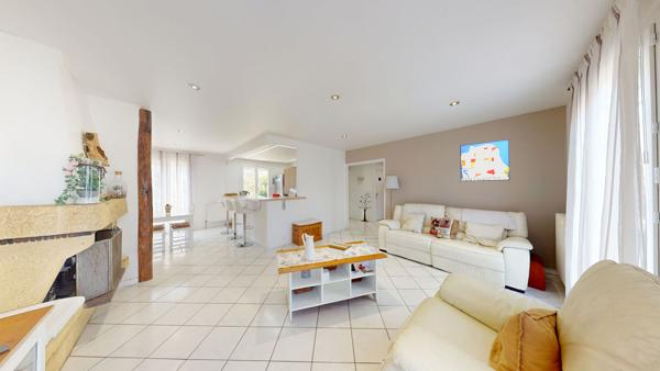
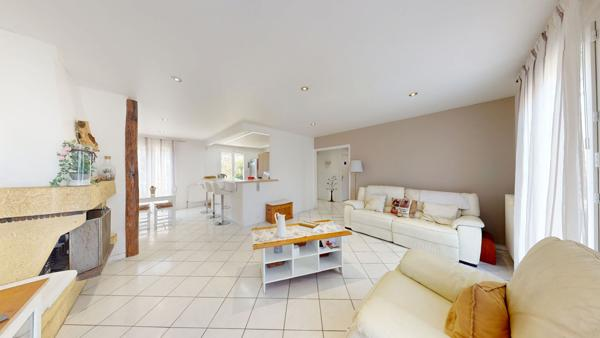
- wall art [459,138,510,182]
